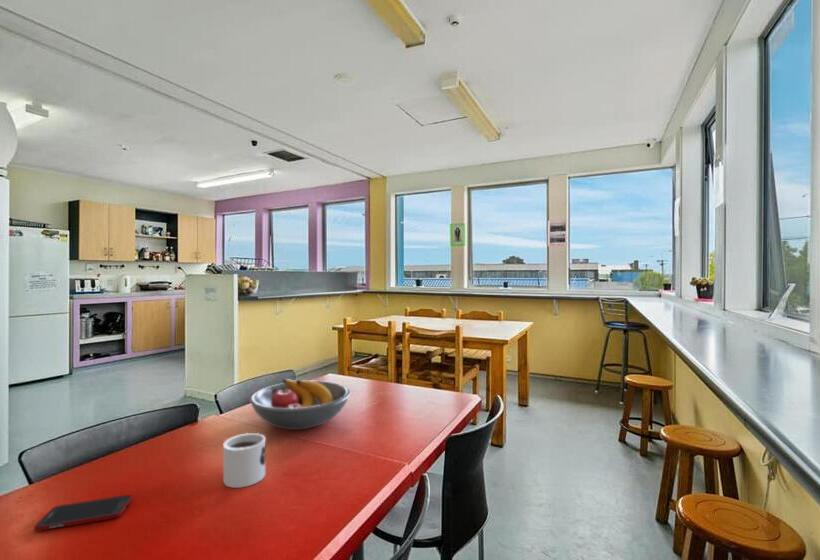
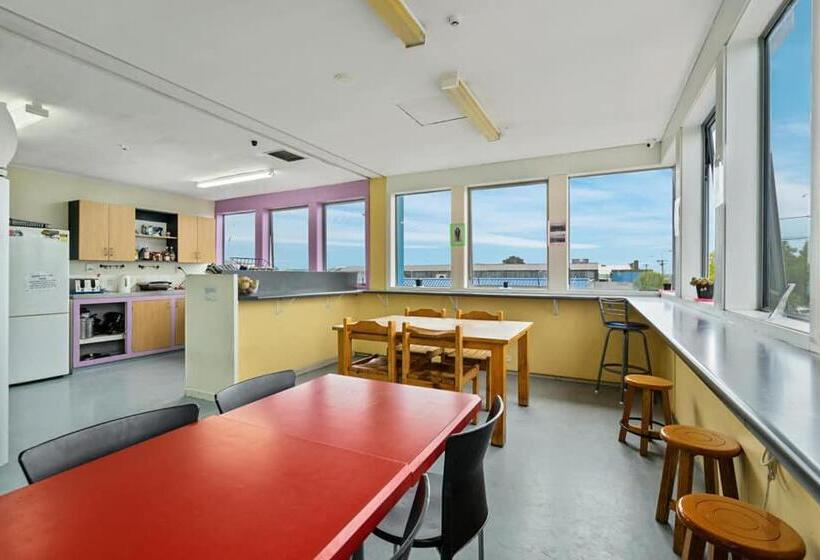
- mug [222,432,266,489]
- cell phone [33,494,133,532]
- fruit bowl [248,378,351,430]
